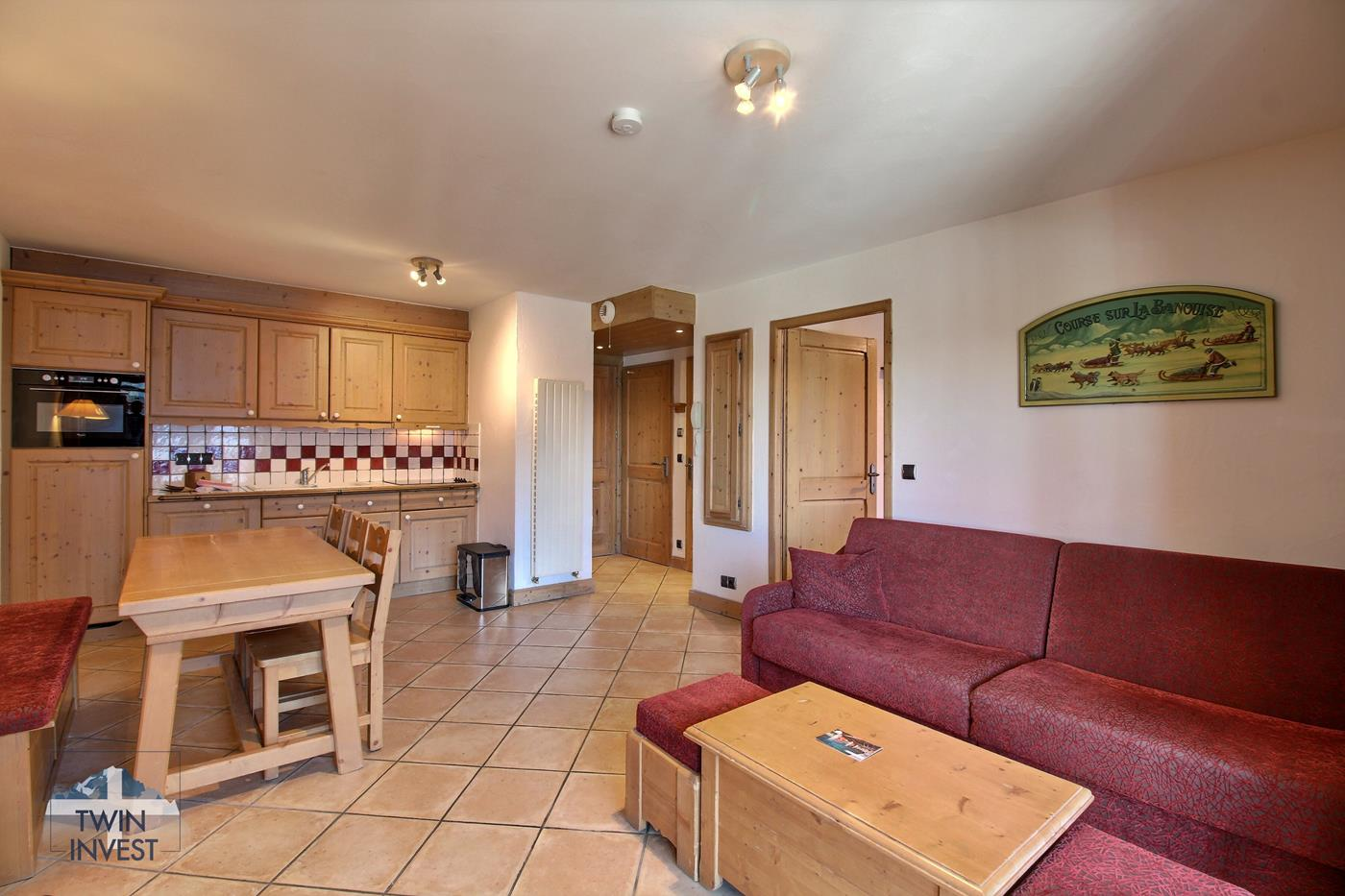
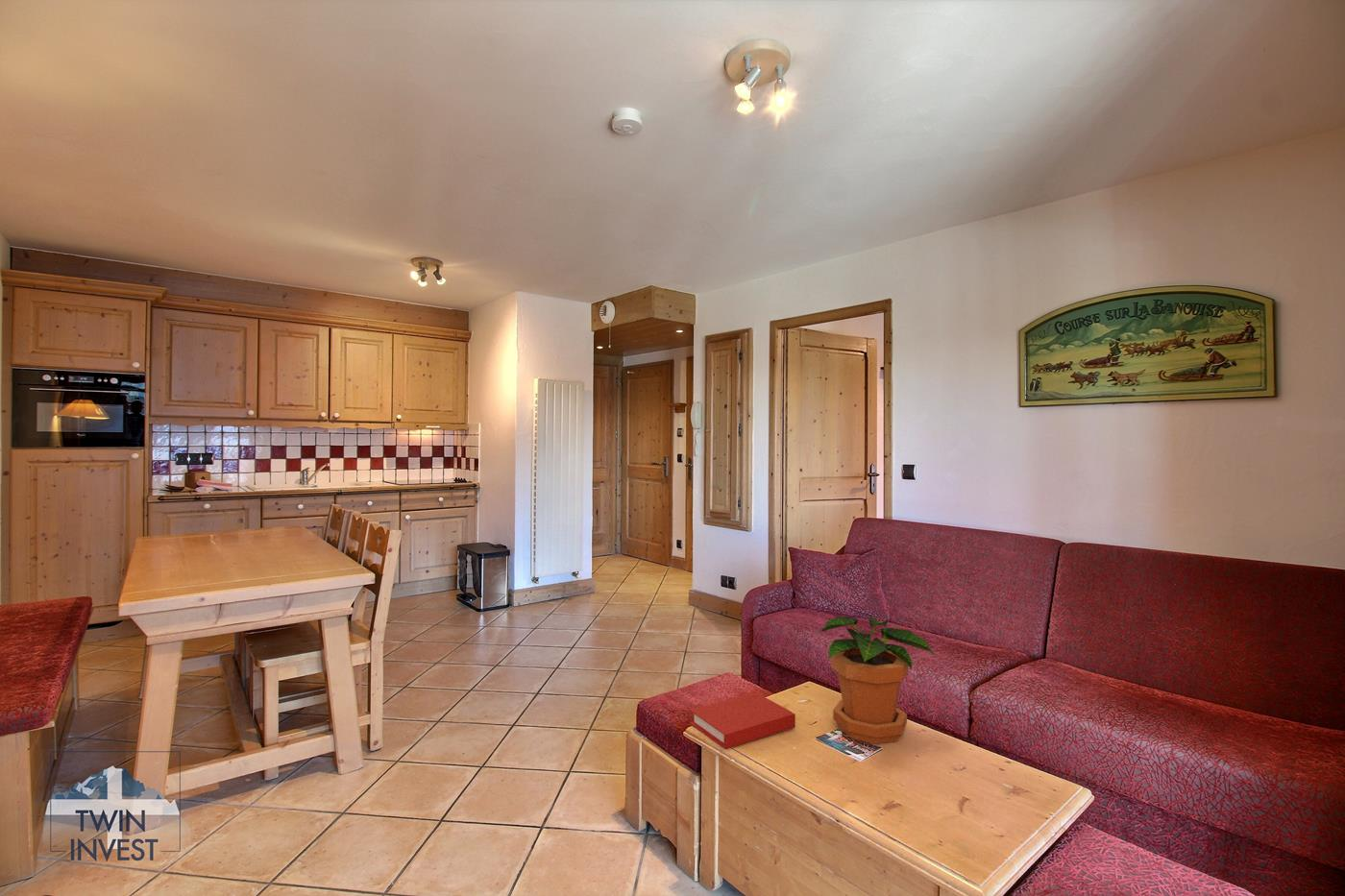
+ book [689,691,796,750]
+ potted plant [820,616,937,745]
